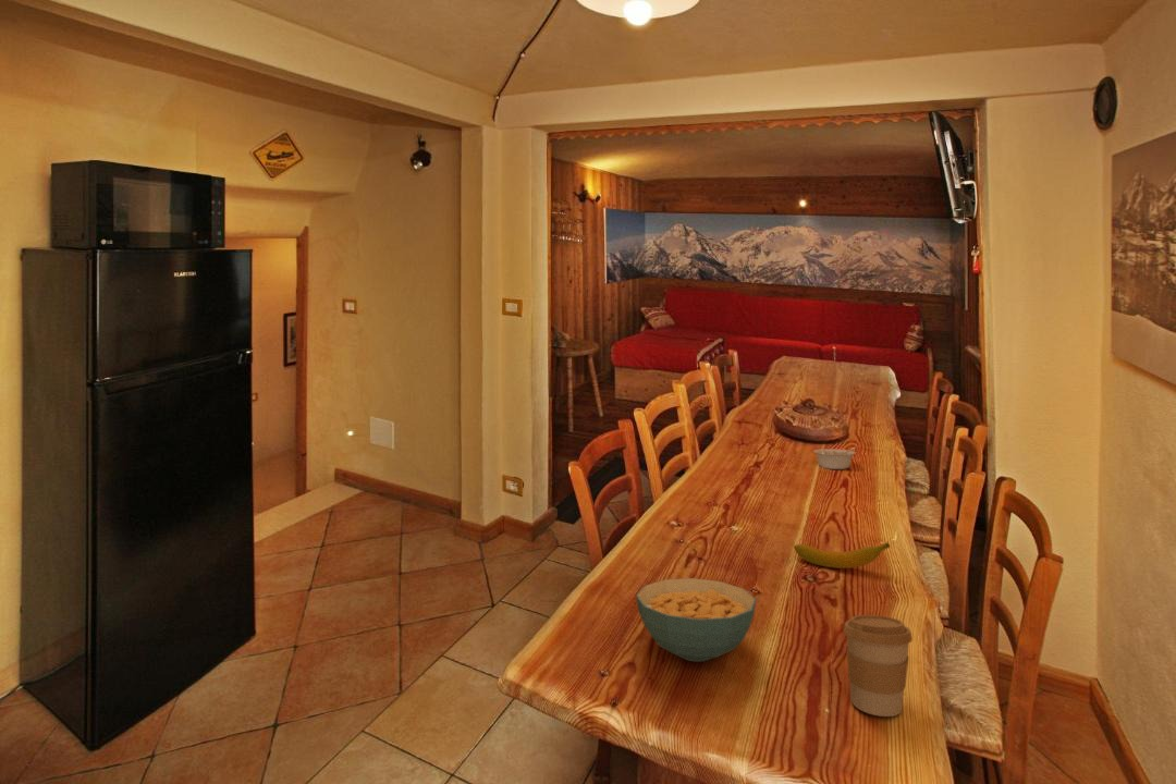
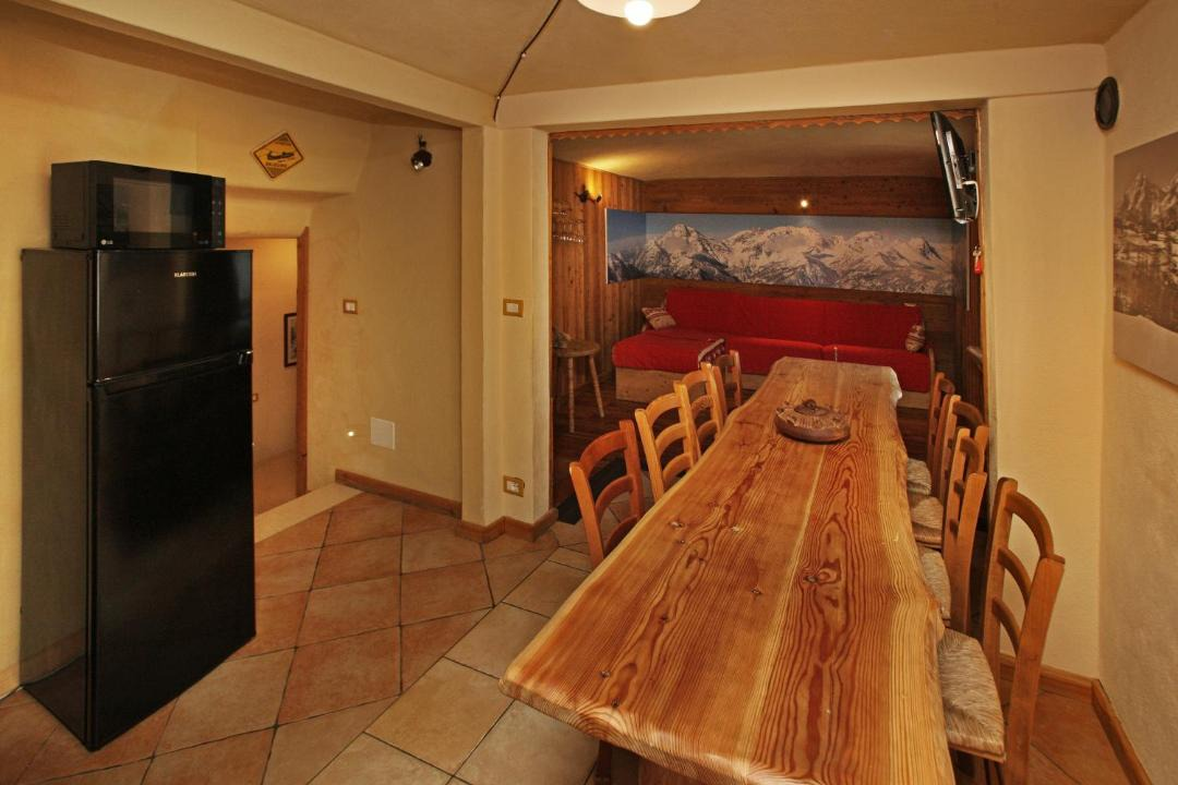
- coffee cup [843,614,914,718]
- cereal bowl [635,577,757,663]
- banana [793,541,891,569]
- legume [812,445,858,470]
